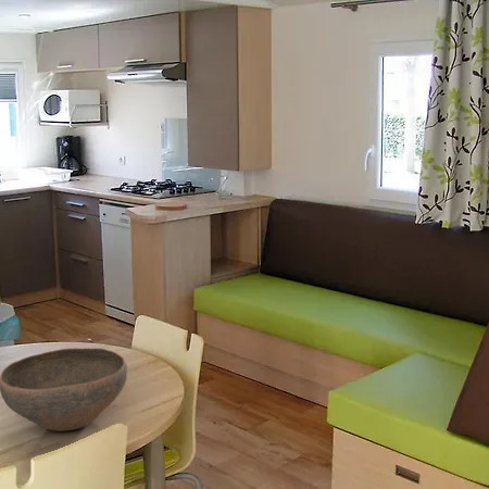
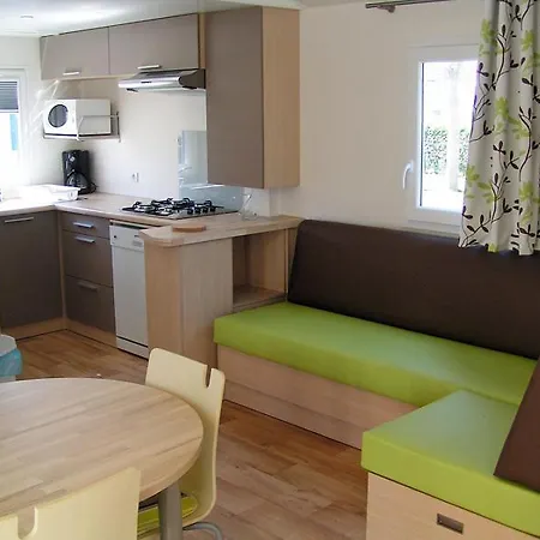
- bowl [0,348,128,432]
